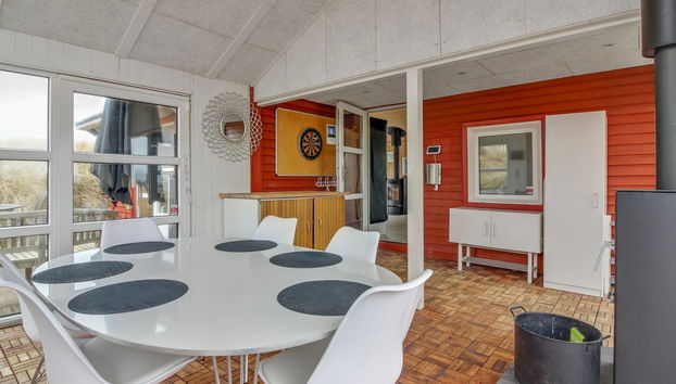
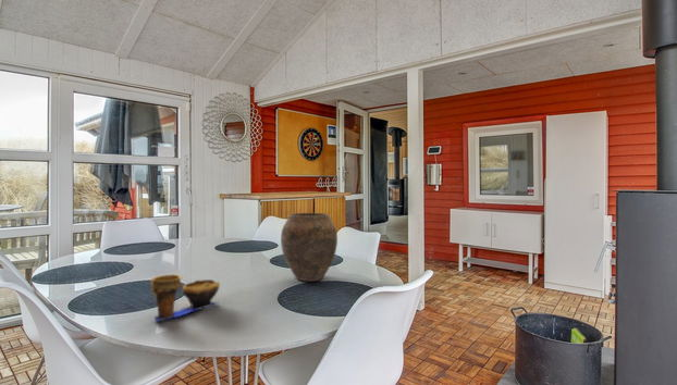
+ vase [280,212,338,283]
+ decorative bowl [150,273,221,323]
